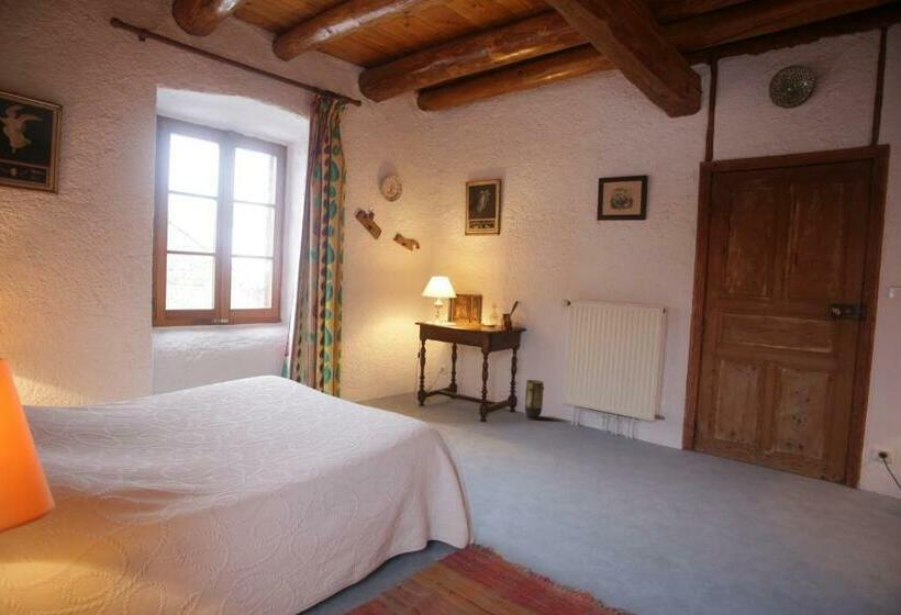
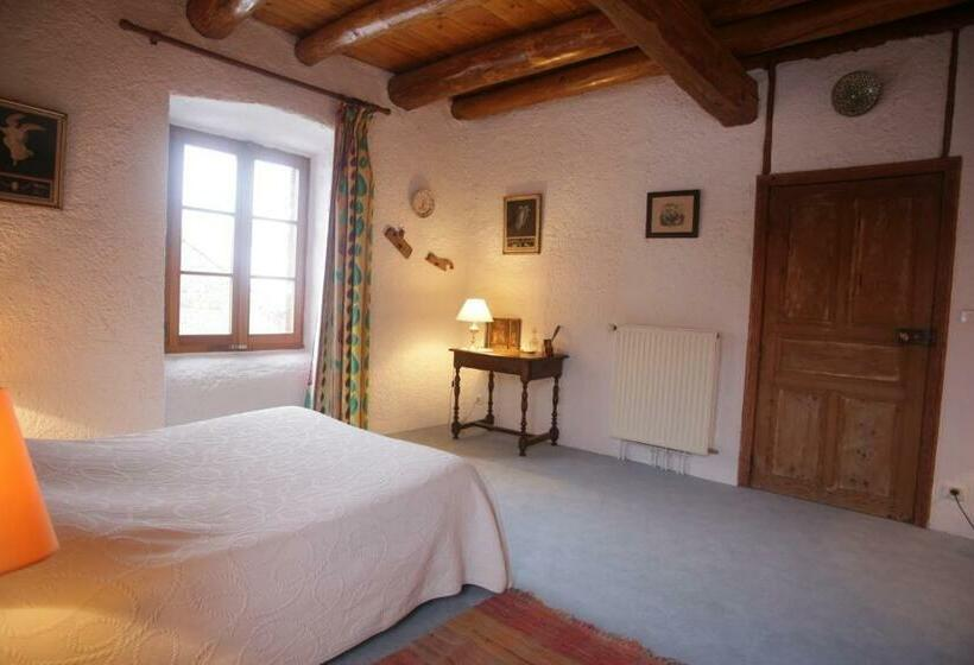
- vase [524,379,545,421]
